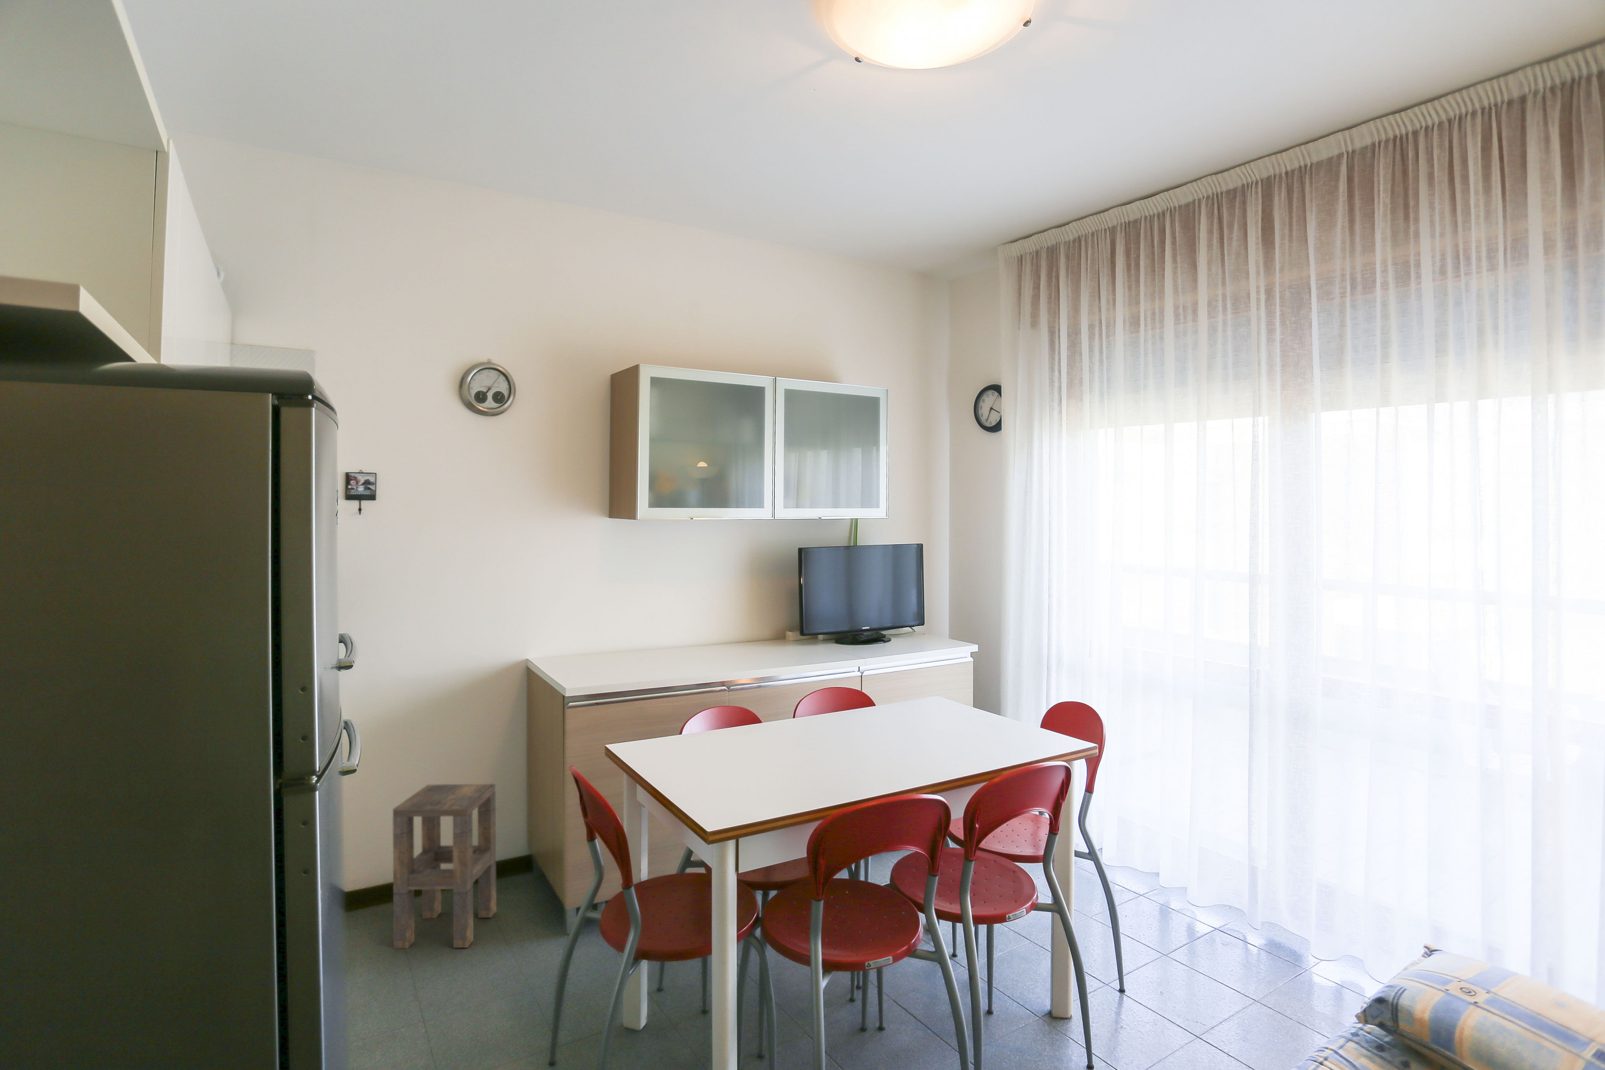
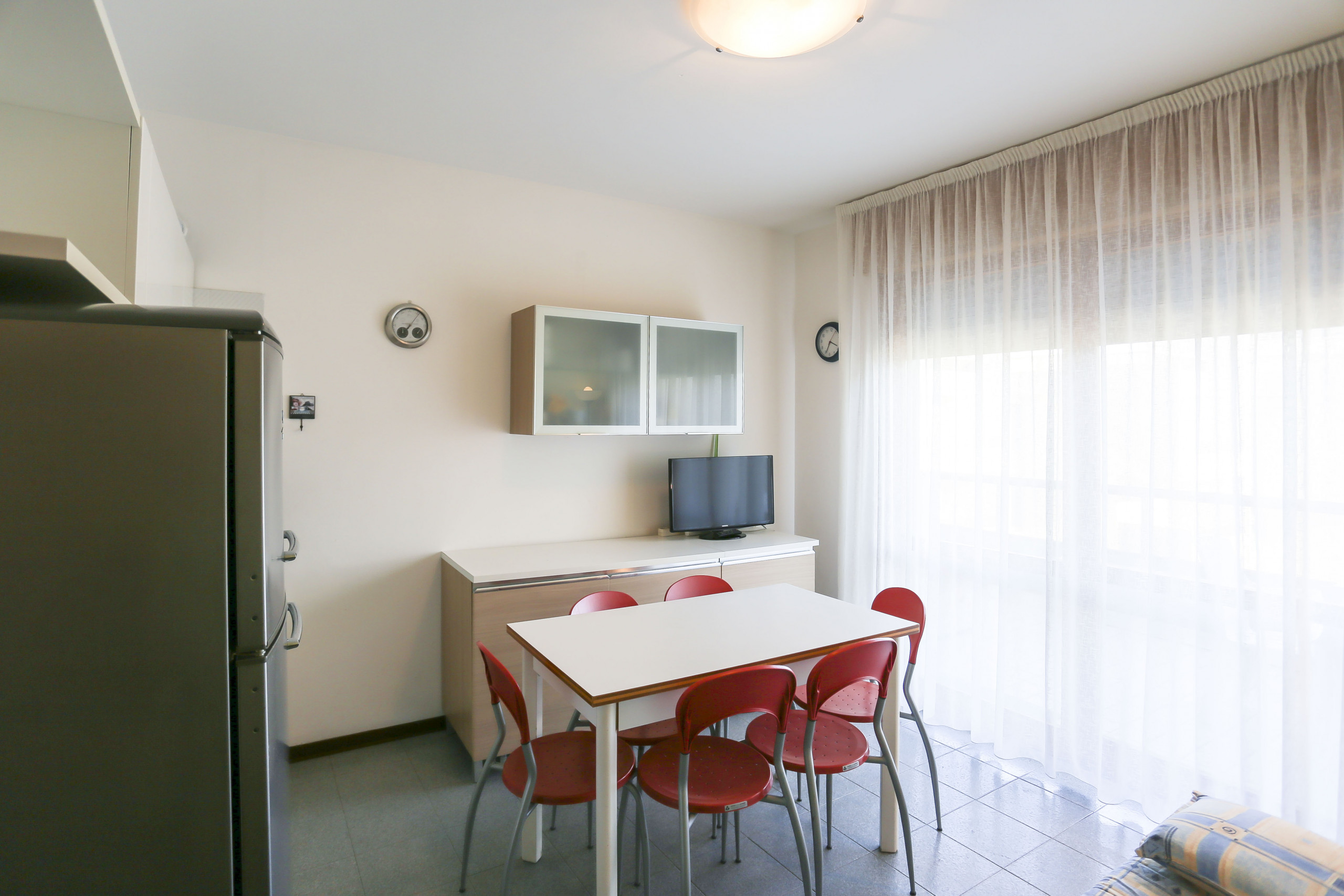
- side table [392,783,497,949]
